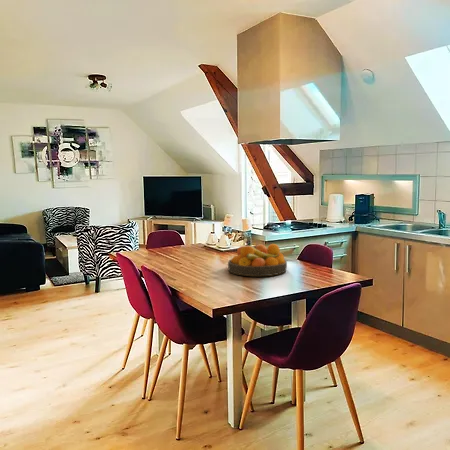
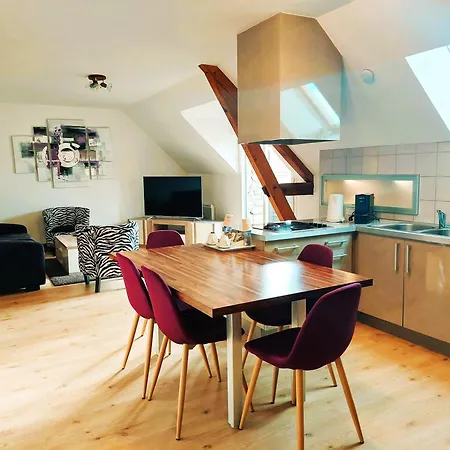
- fruit bowl [227,243,288,277]
